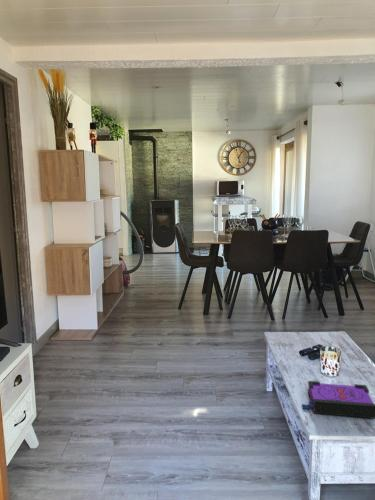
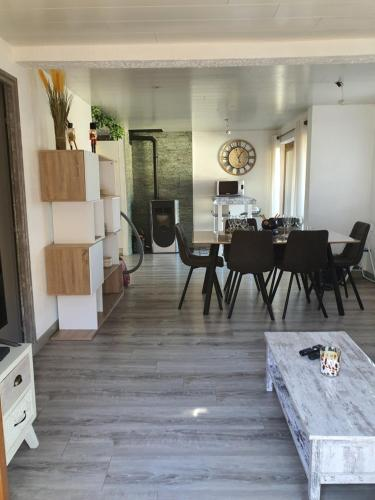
- board game [301,380,375,420]
